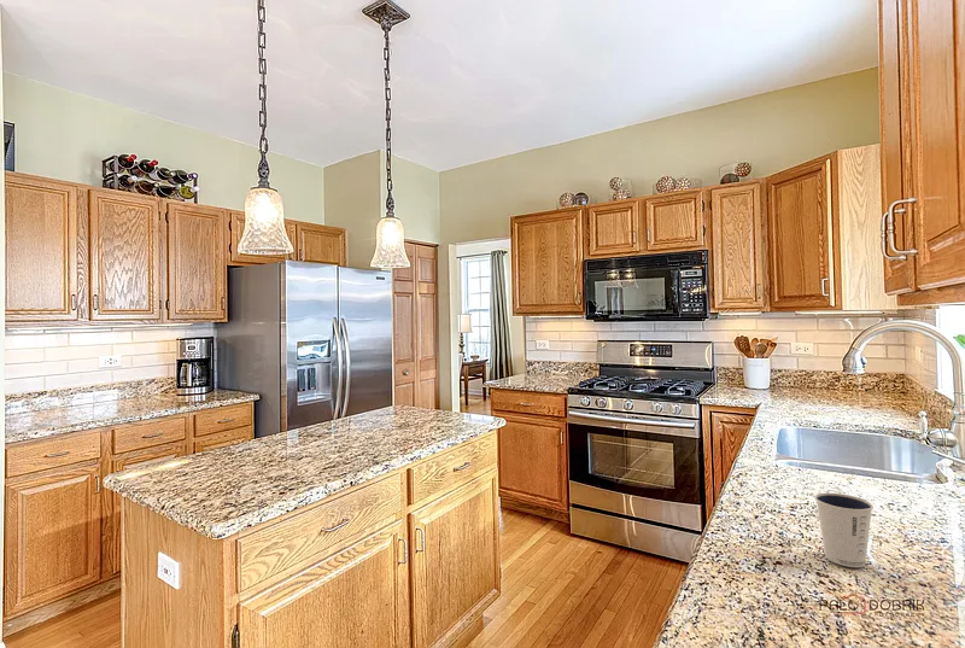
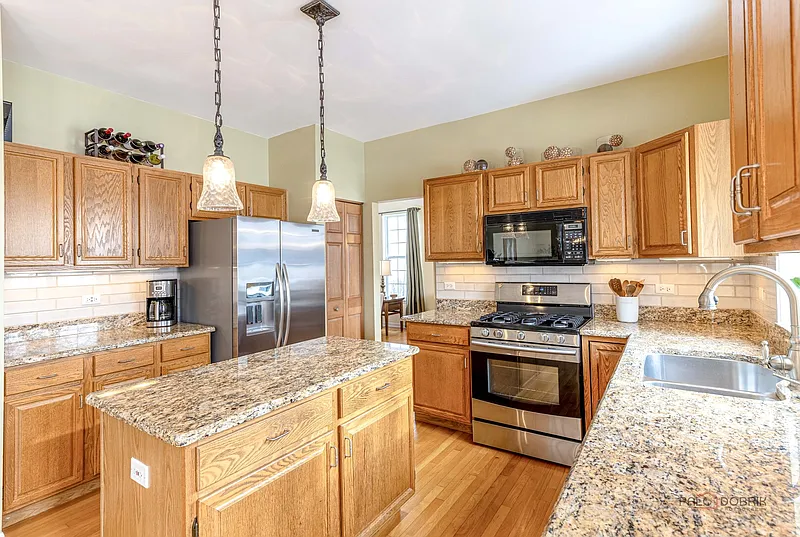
- dixie cup [814,492,875,568]
